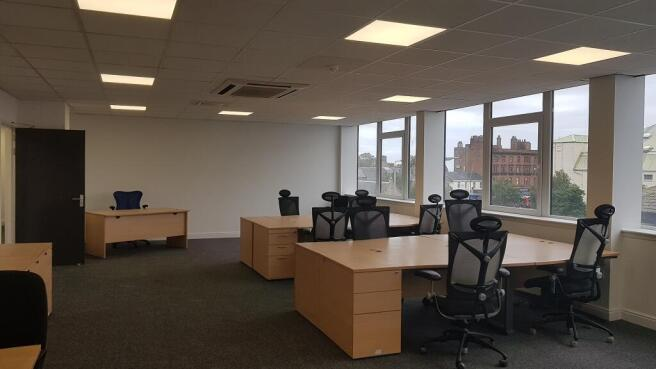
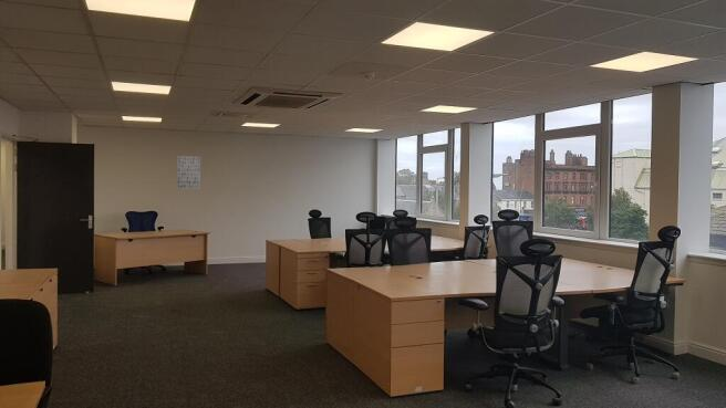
+ wall art [176,155,201,190]
